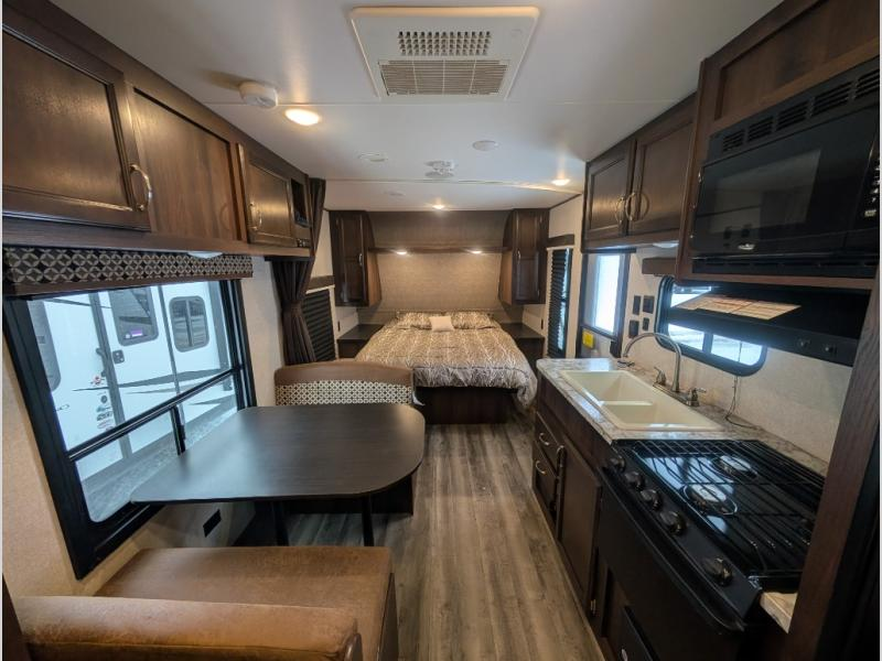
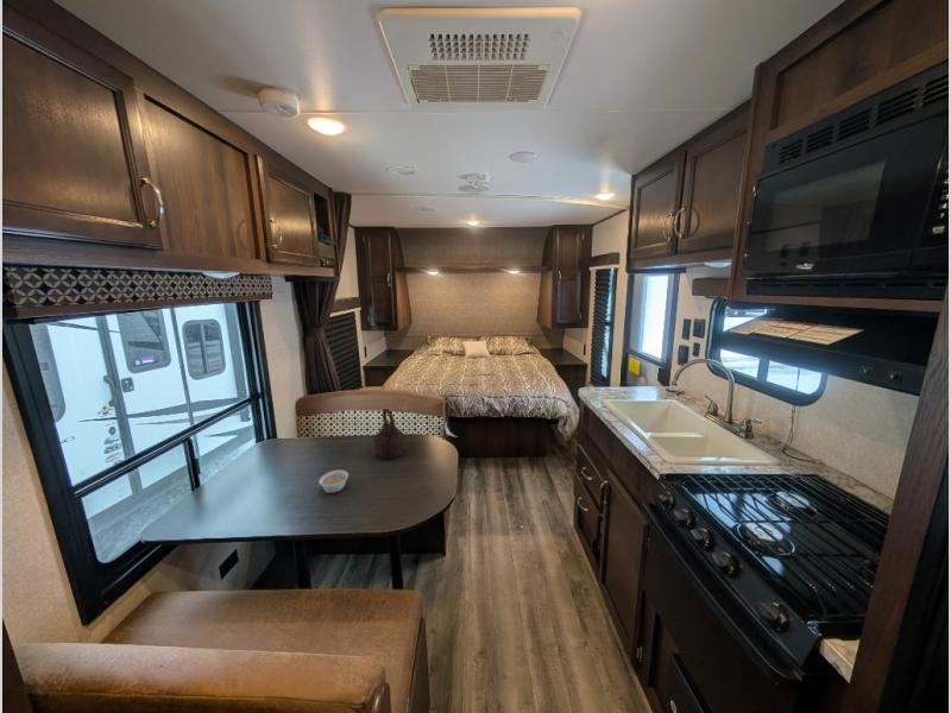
+ legume [314,469,349,494]
+ teapot [373,408,405,460]
